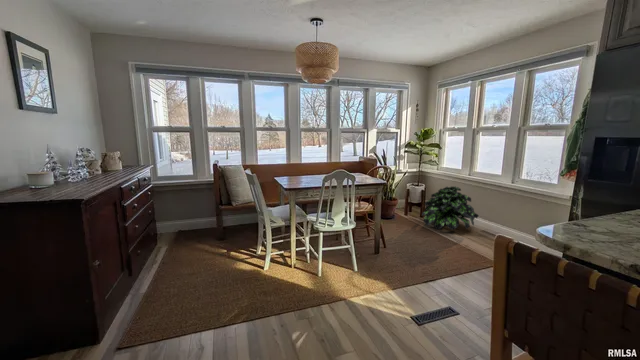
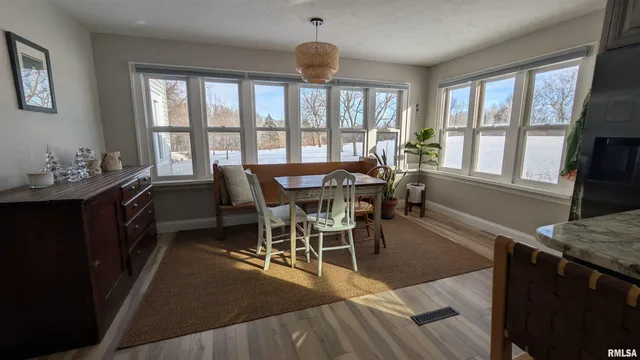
- potted plant [421,185,480,231]
